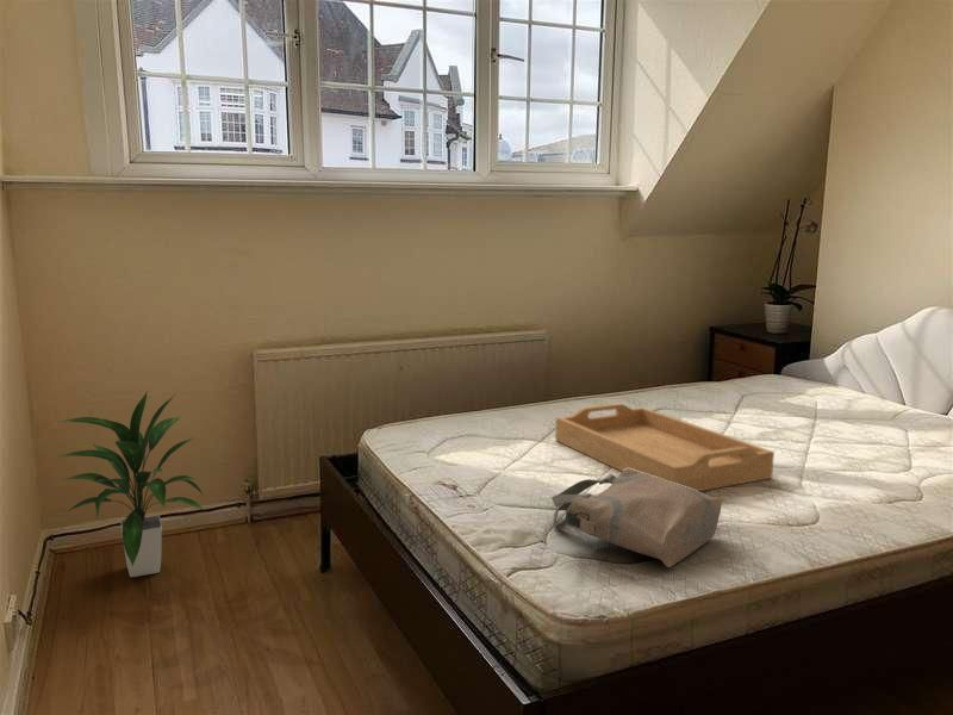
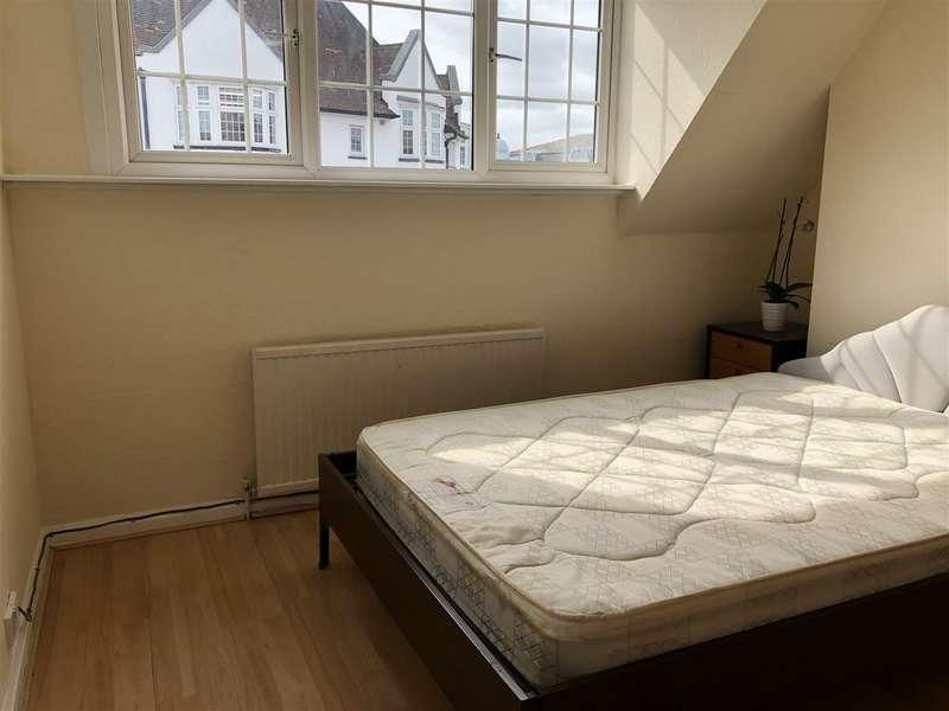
- tote bag [550,468,723,568]
- indoor plant [58,390,206,578]
- serving tray [554,403,776,492]
